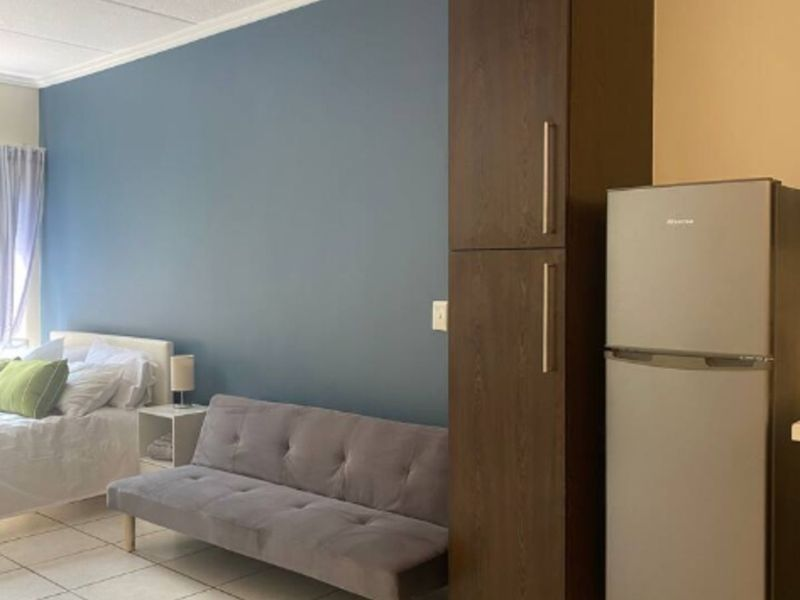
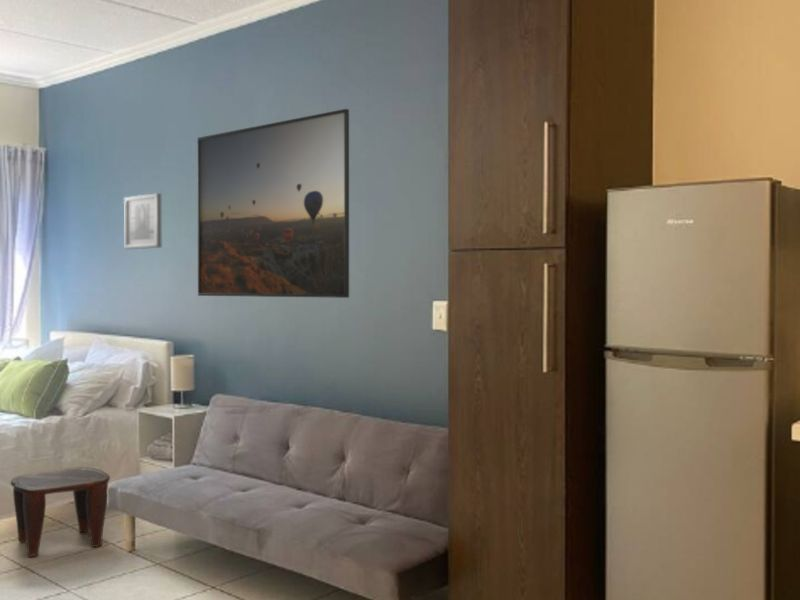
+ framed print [196,108,350,299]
+ wall art [123,192,163,250]
+ stool [10,466,111,557]
